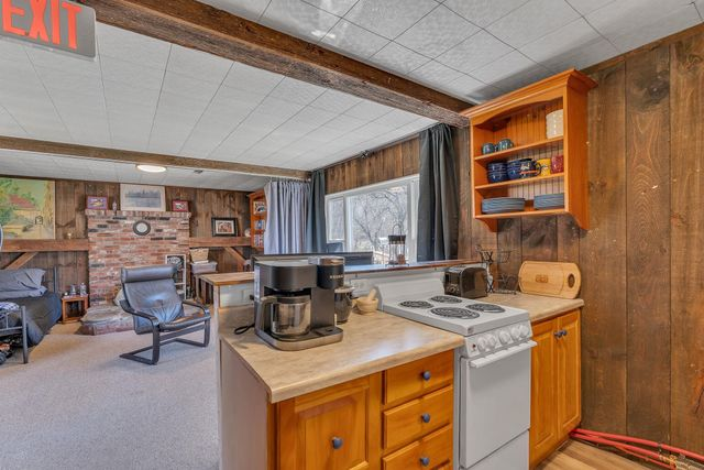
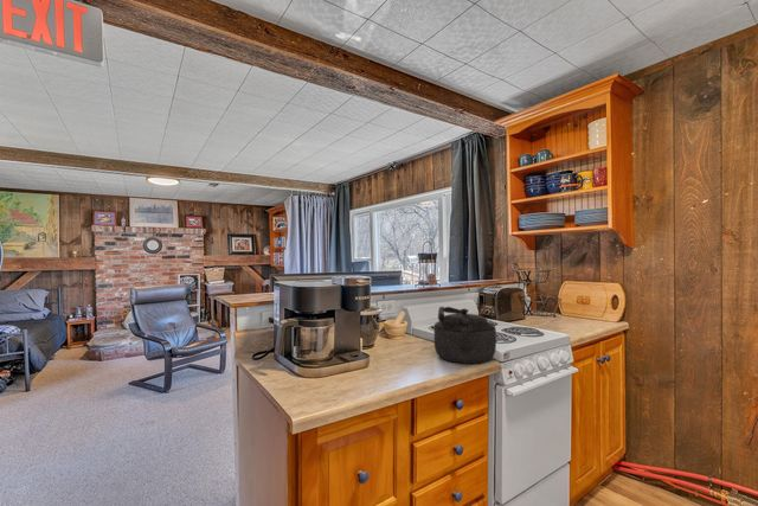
+ kettle [433,306,497,365]
